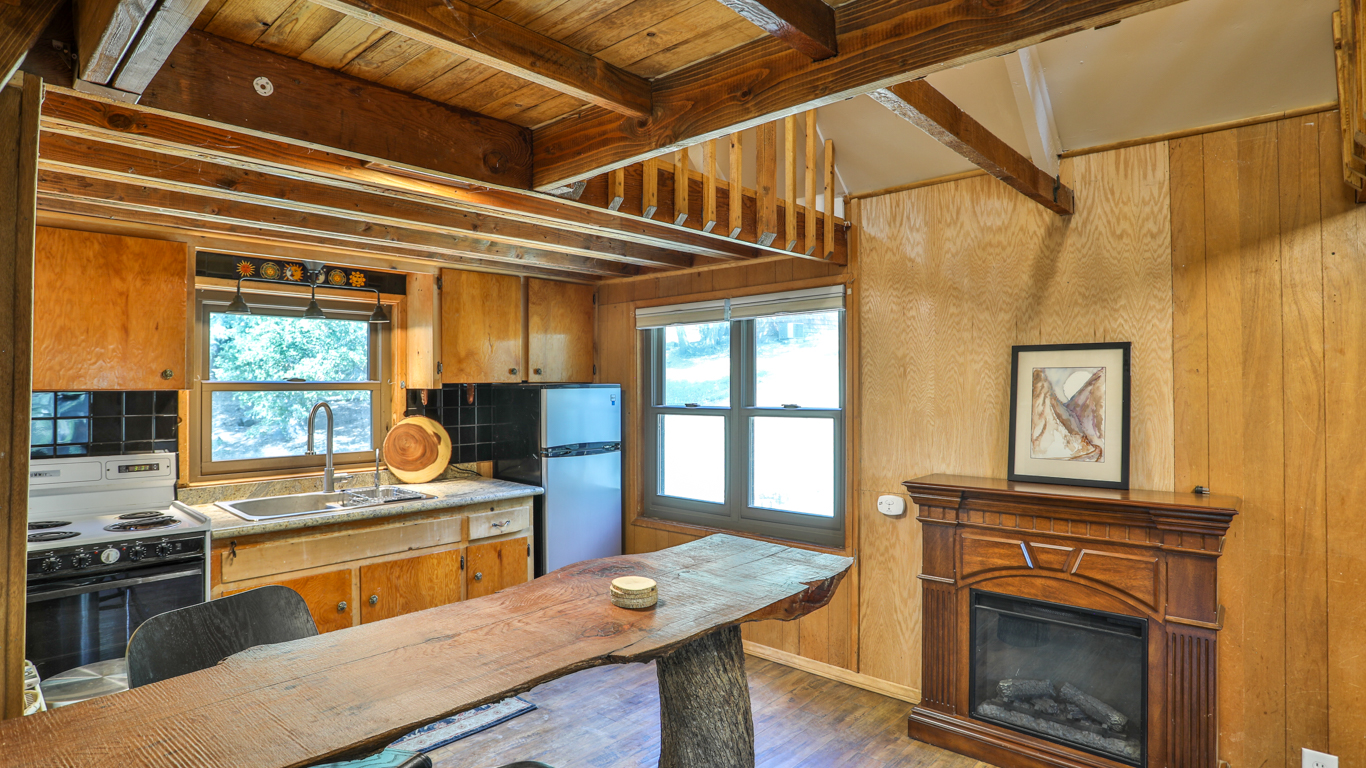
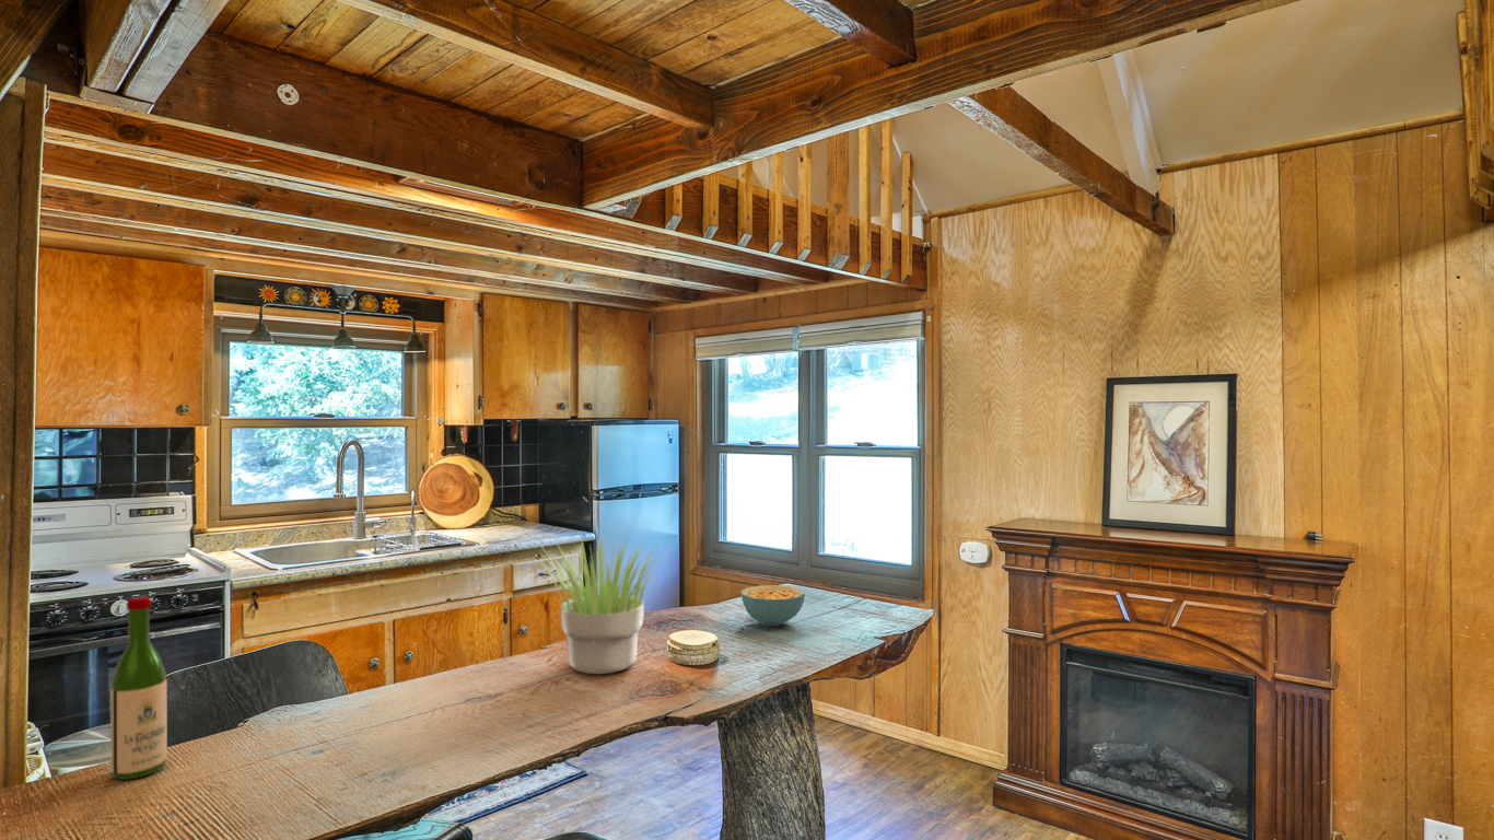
+ cereal bowl [740,584,806,627]
+ wine bottle [109,596,168,781]
+ potted plant [536,537,672,675]
